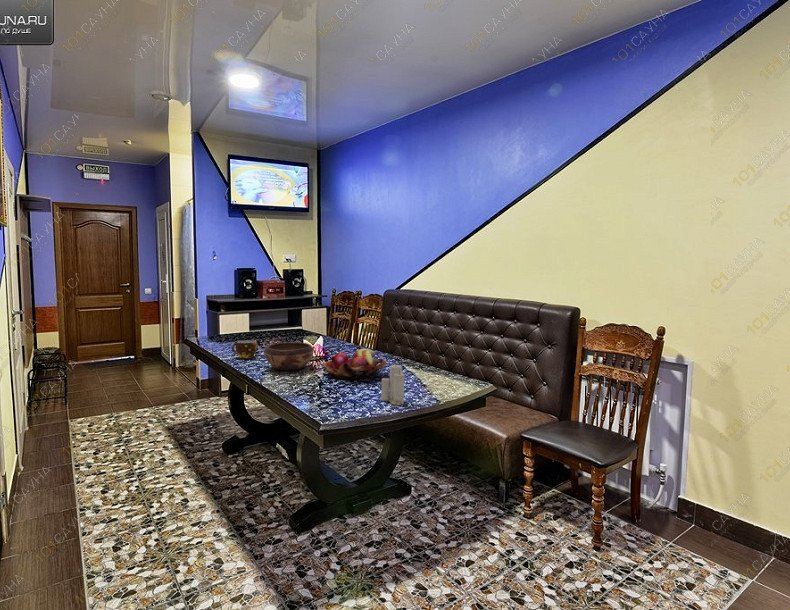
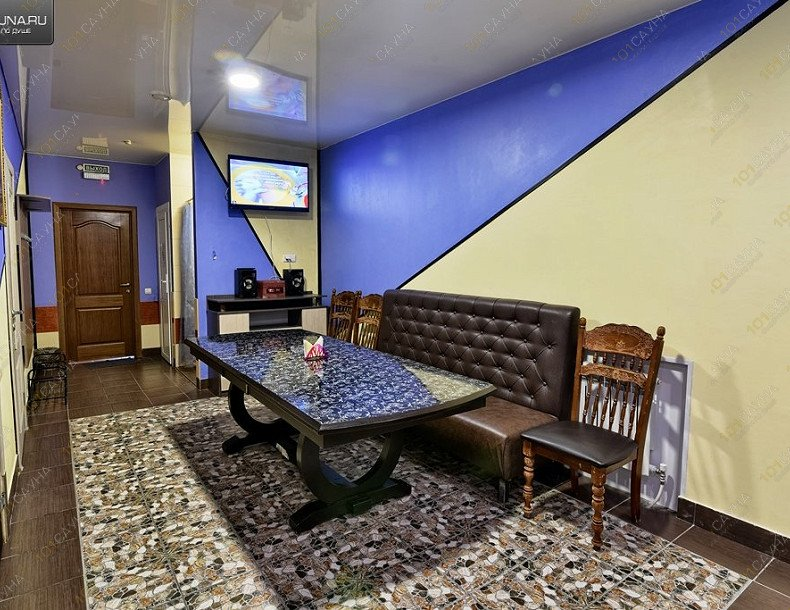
- candle [380,364,405,406]
- fruit basket [322,348,388,380]
- cup [231,339,258,359]
- decorative bowl [264,341,315,371]
